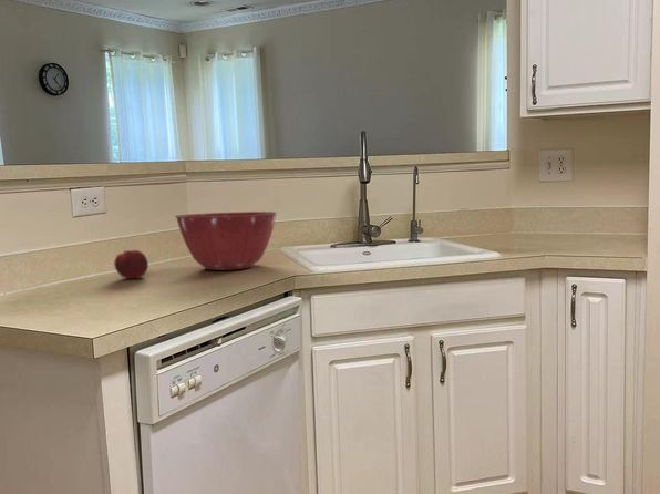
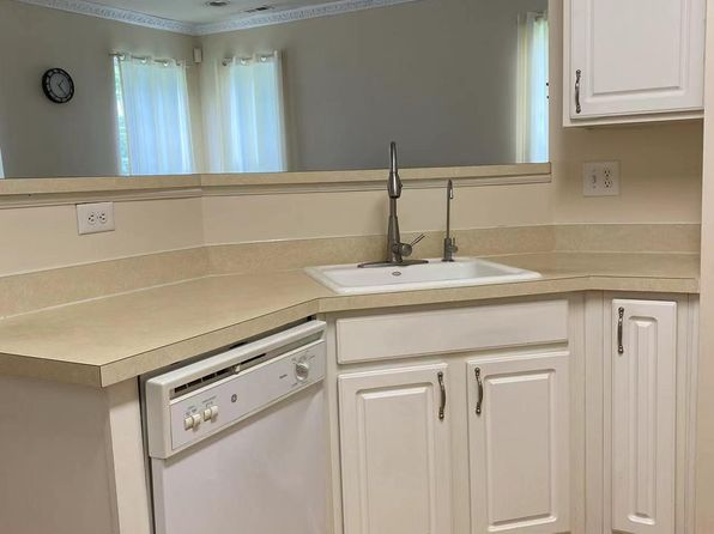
- mixing bowl [174,210,278,271]
- fruit [113,249,149,280]
